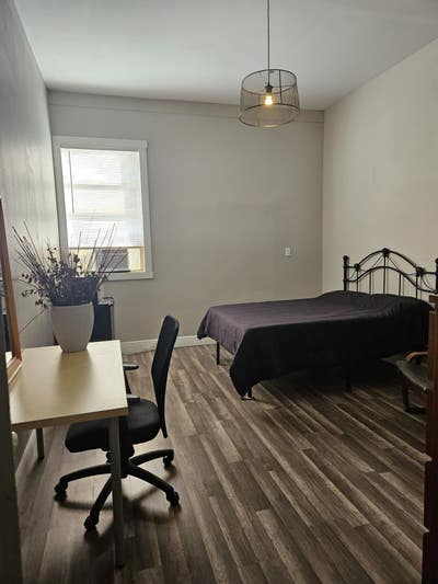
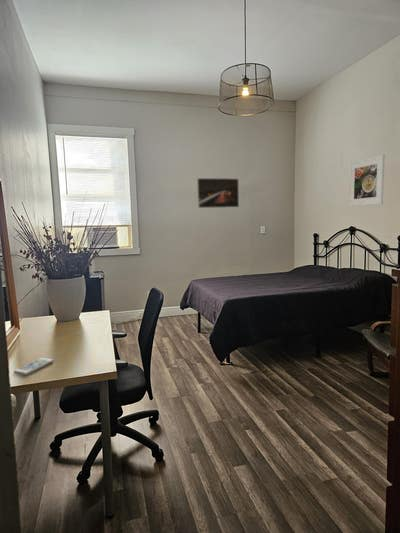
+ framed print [348,154,386,207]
+ smartphone [13,357,54,376]
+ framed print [196,177,240,209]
